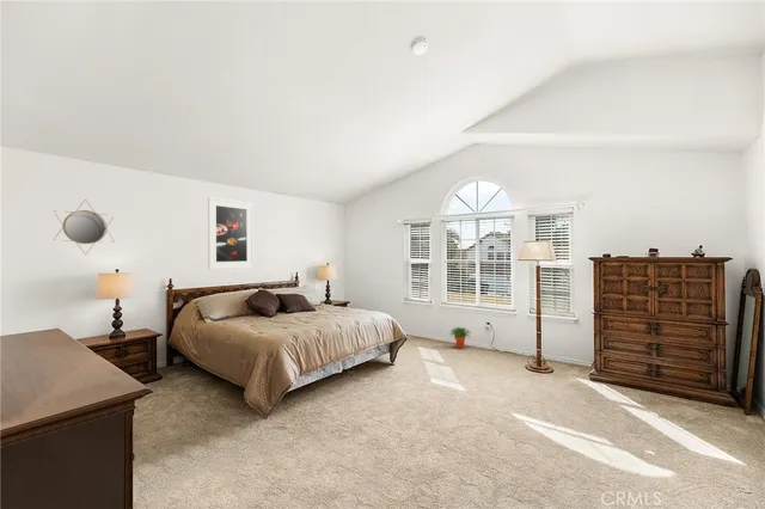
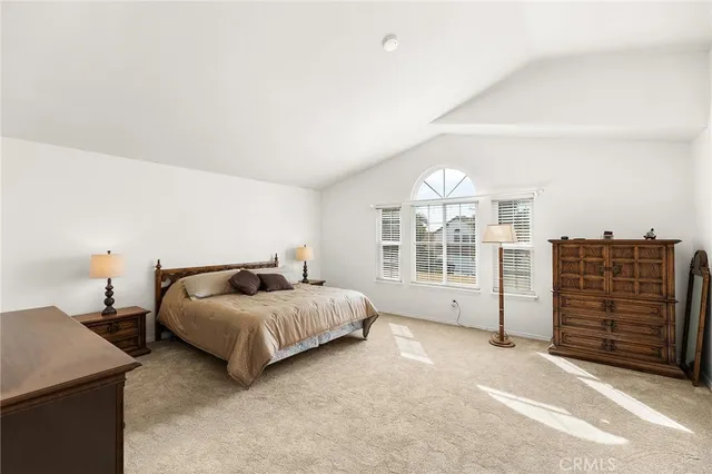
- potted plant [448,326,471,349]
- home mirror [53,200,115,256]
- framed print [207,196,255,270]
